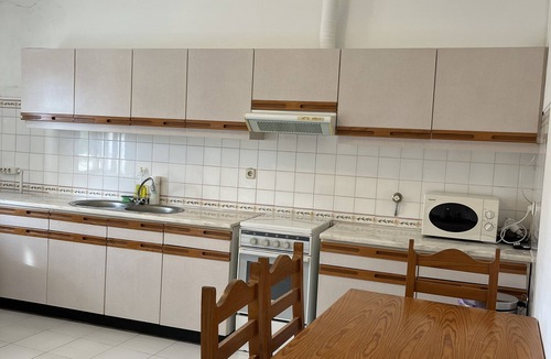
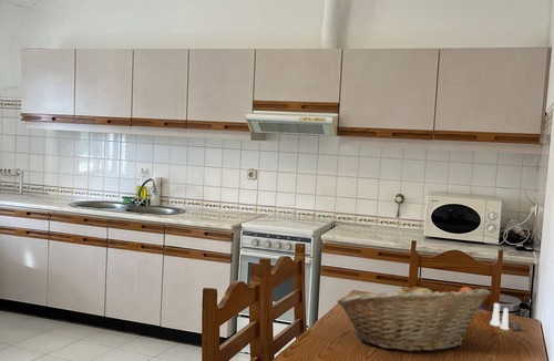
+ salt and pepper shaker set [489,302,523,331]
+ fruit basket [336,280,491,353]
